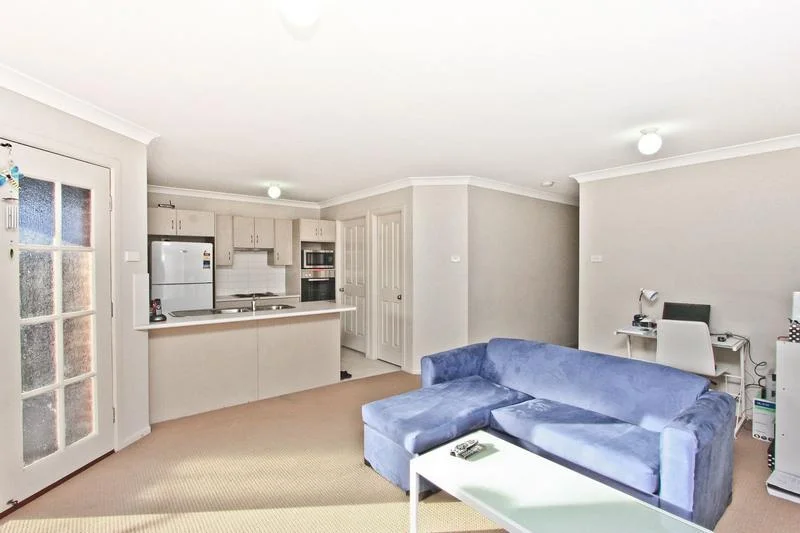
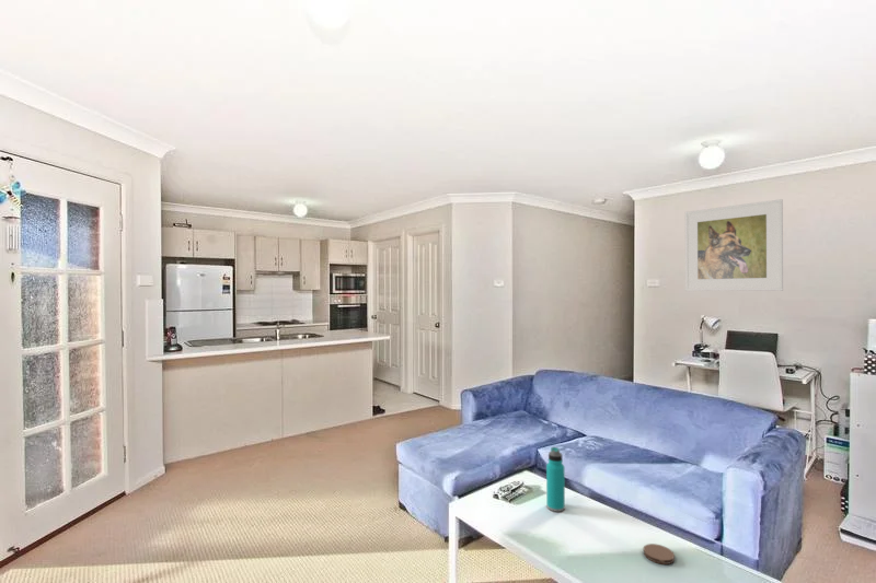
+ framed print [684,198,784,292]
+ water bottle [545,446,566,513]
+ coaster [643,543,676,565]
